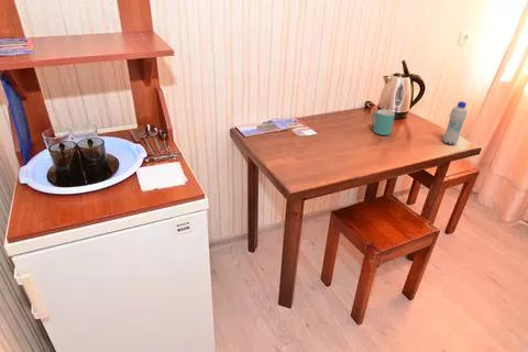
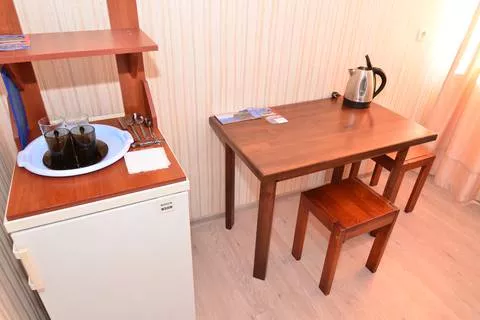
- bottle [442,100,469,145]
- mug [371,109,396,136]
